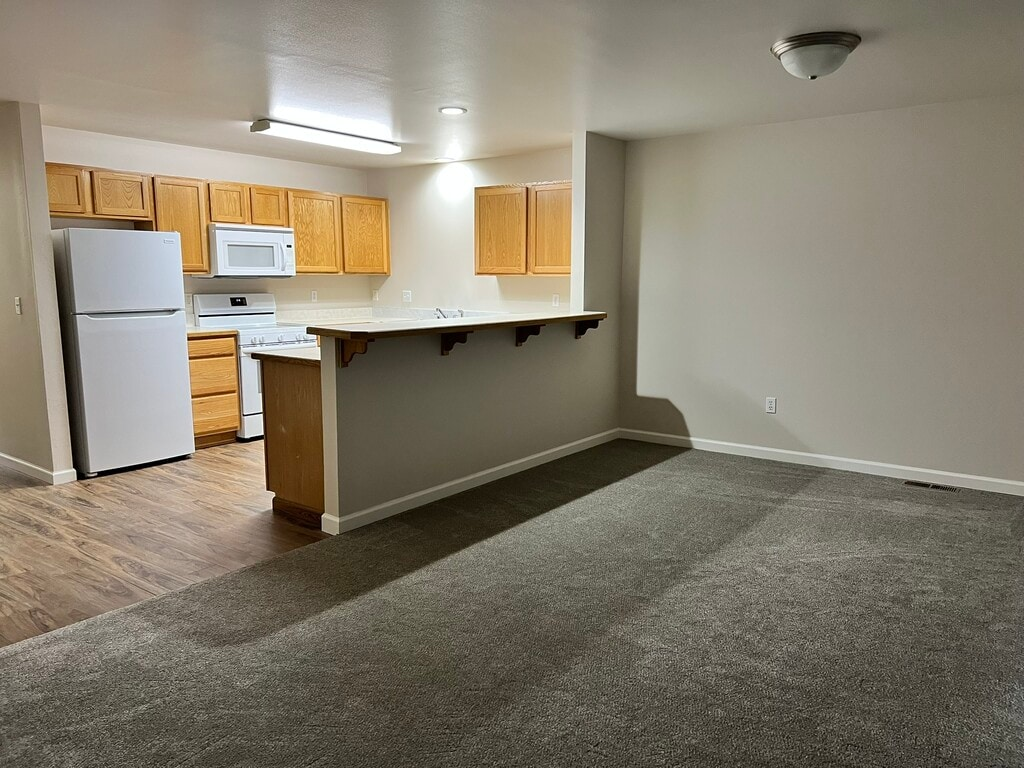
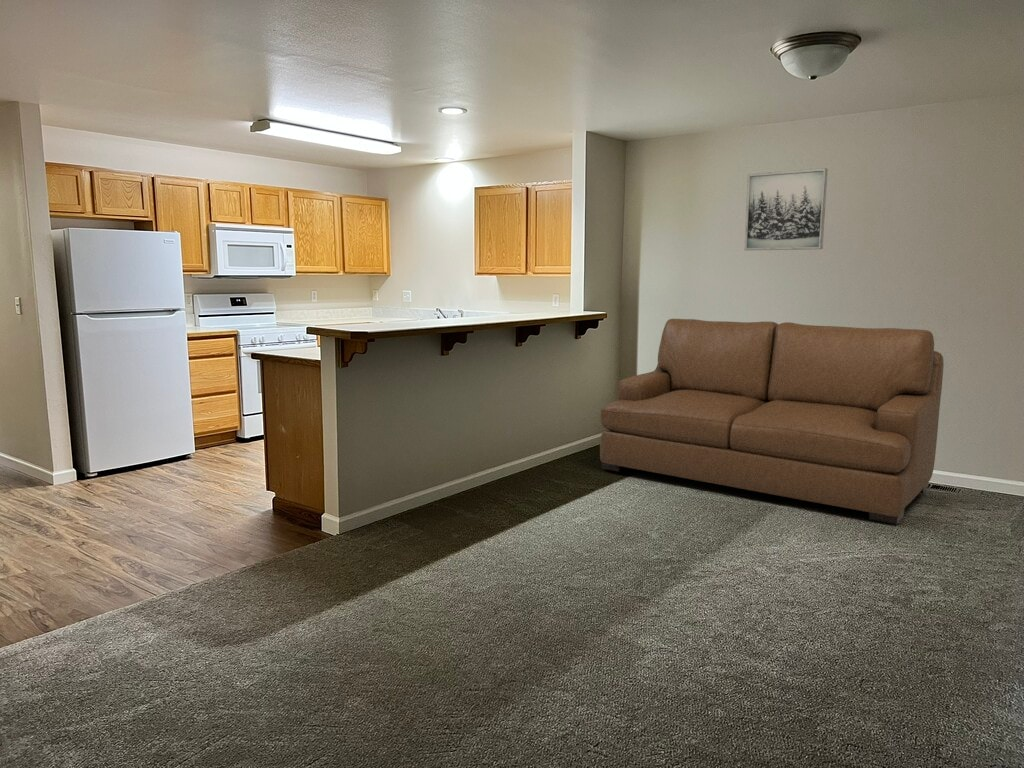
+ sofa [599,318,945,526]
+ wall art [743,167,829,251]
